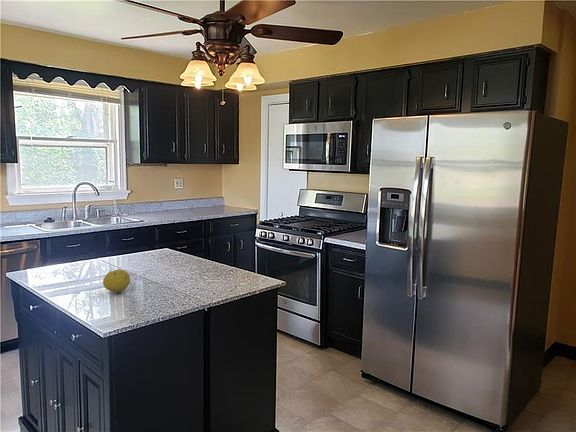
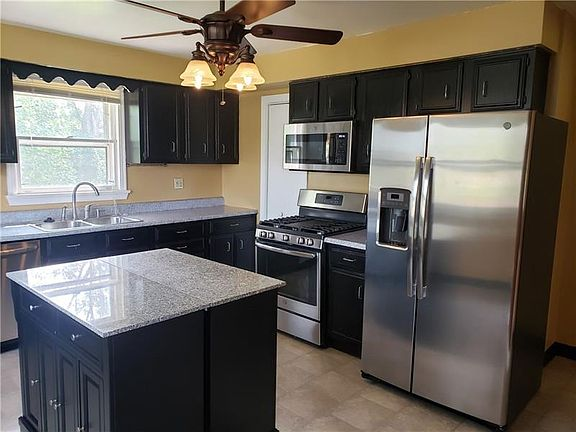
- fruit [102,268,131,294]
